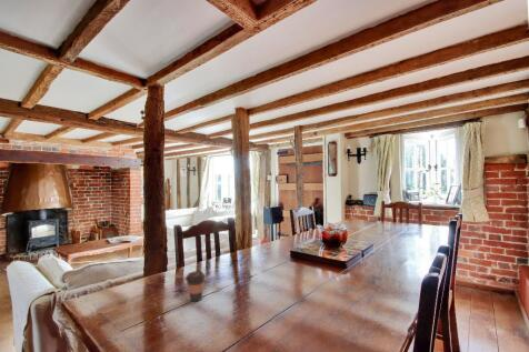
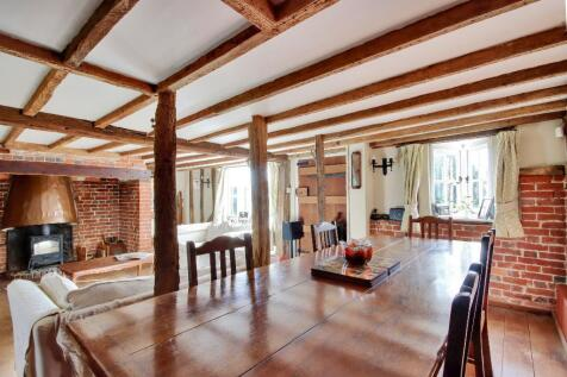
- coffee cup [184,270,207,303]
